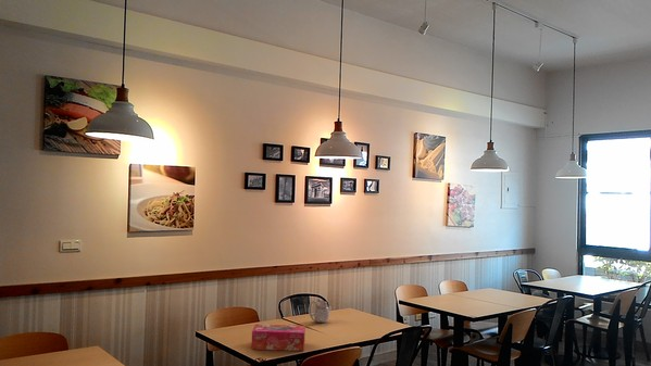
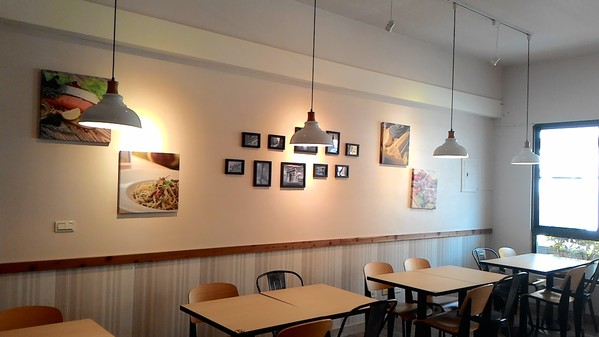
- teapot [308,298,333,324]
- tissue box [251,324,306,352]
